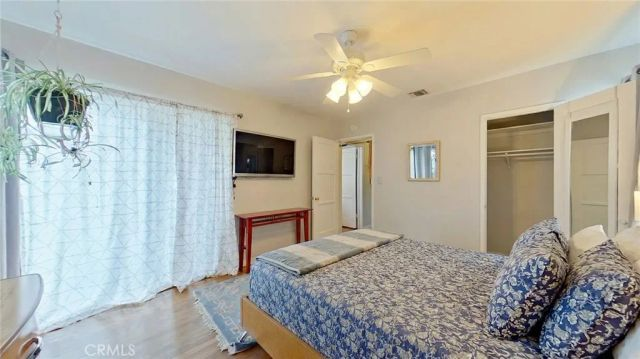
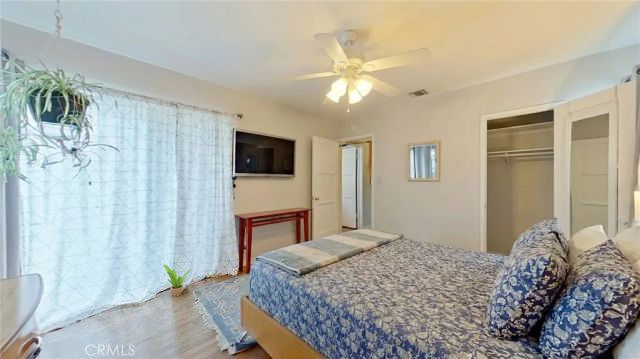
+ potted plant [163,263,192,297]
